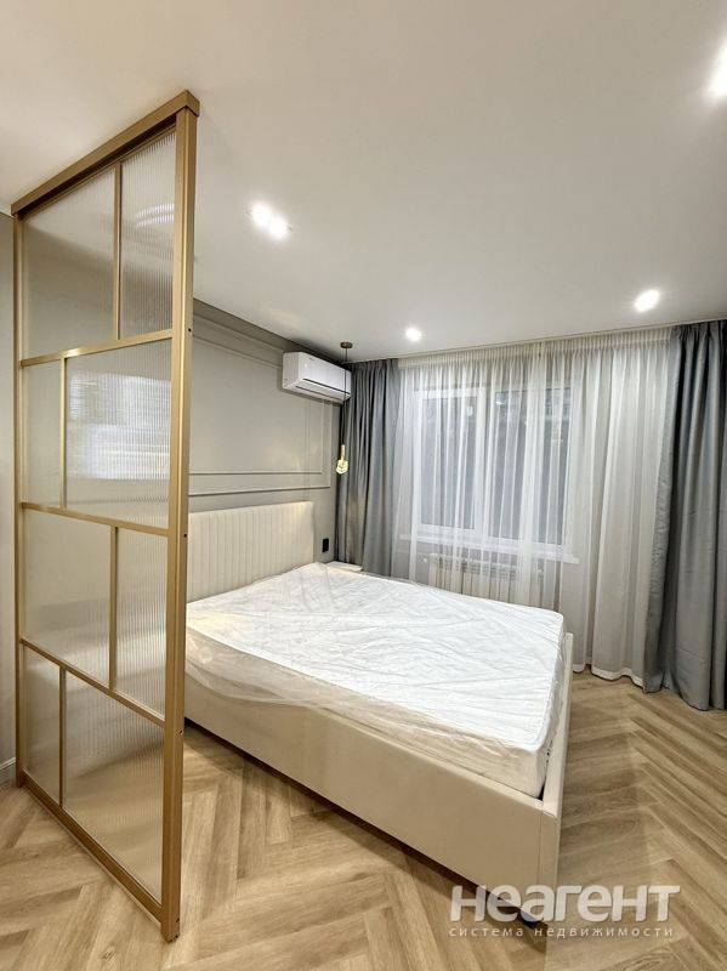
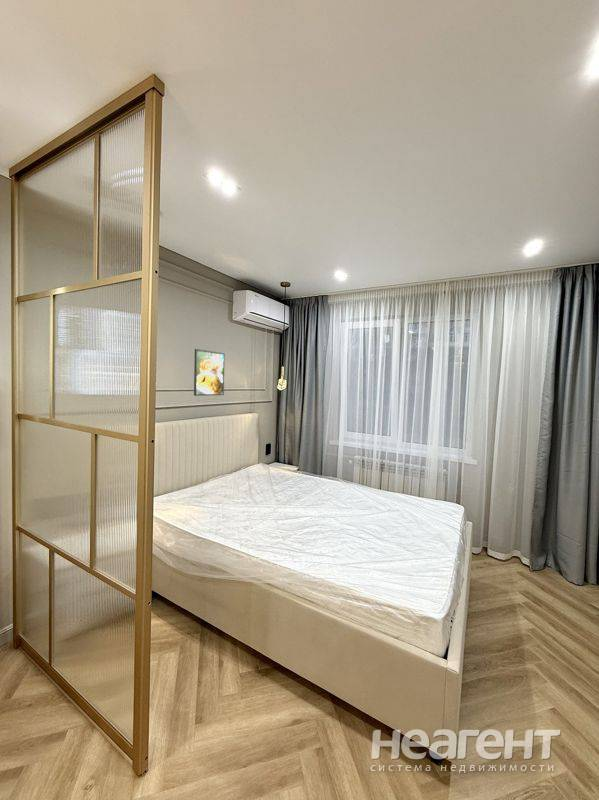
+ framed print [193,348,226,397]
